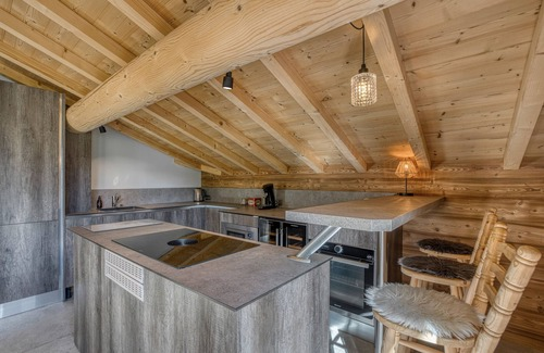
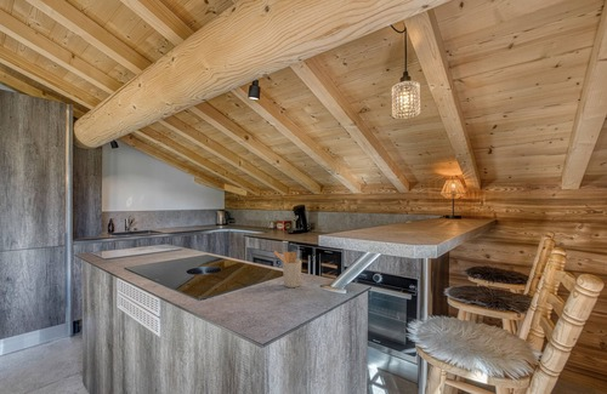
+ utensil holder [273,250,302,289]
